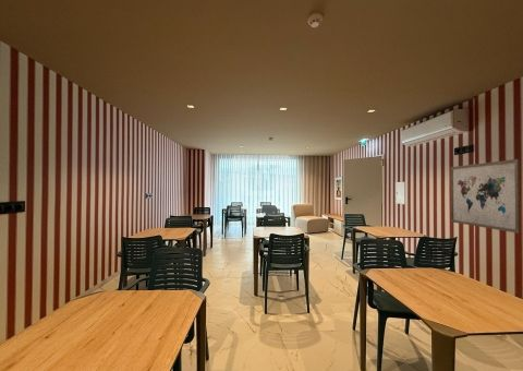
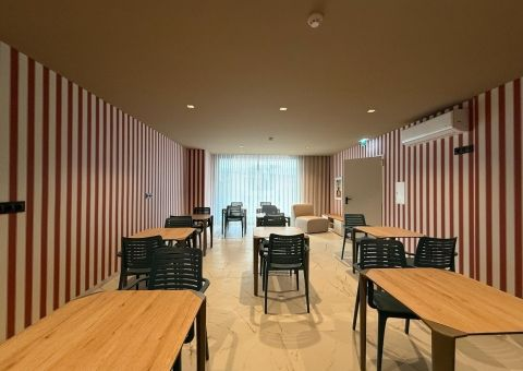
- wall art [449,158,522,235]
